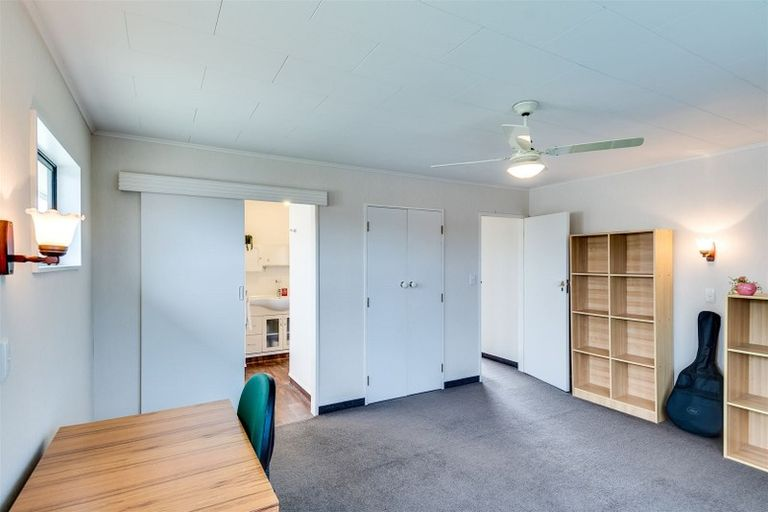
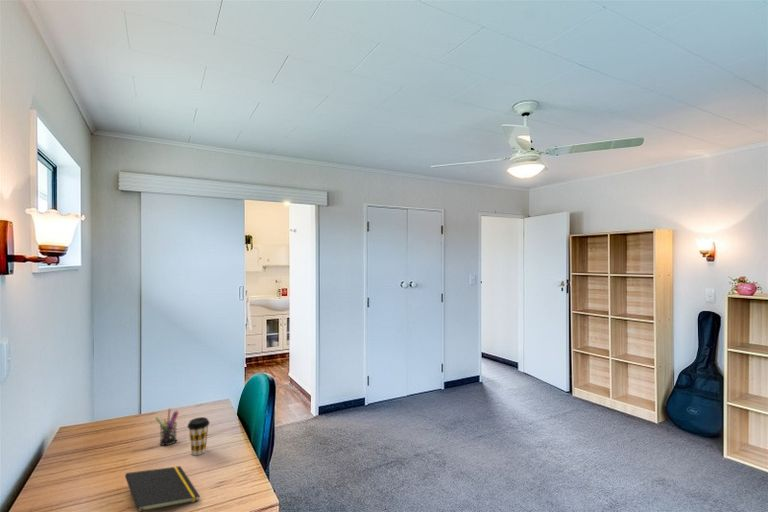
+ coffee cup [186,416,211,456]
+ notepad [124,465,201,512]
+ pen holder [154,408,180,447]
